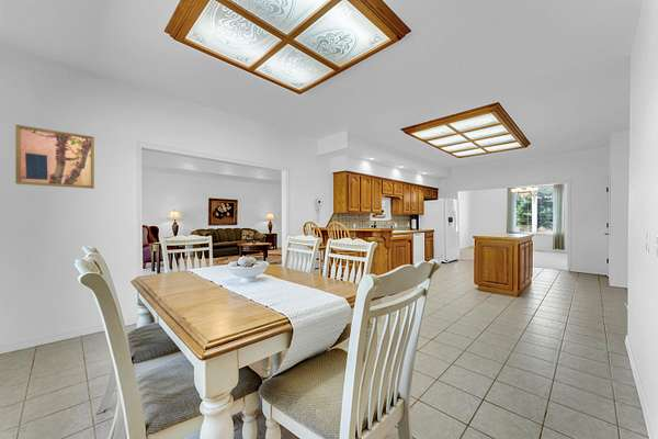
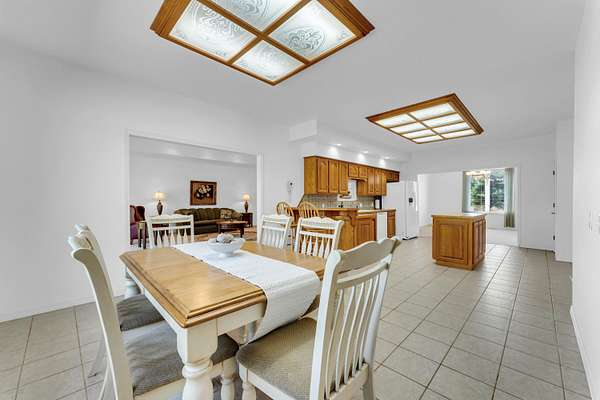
- wall art [14,124,95,190]
